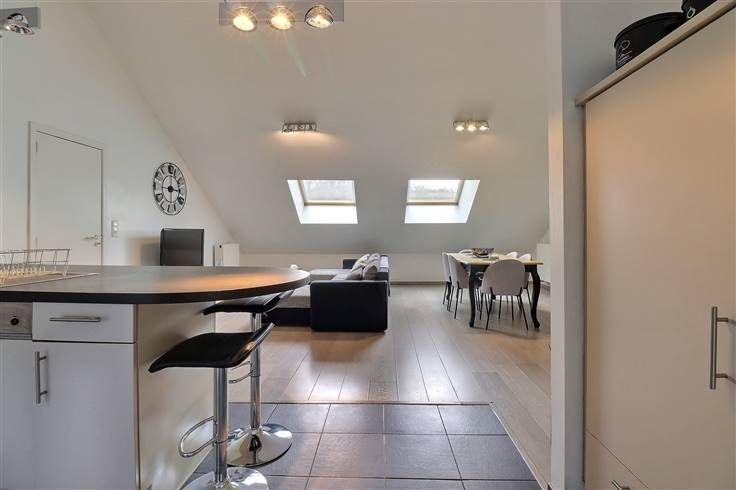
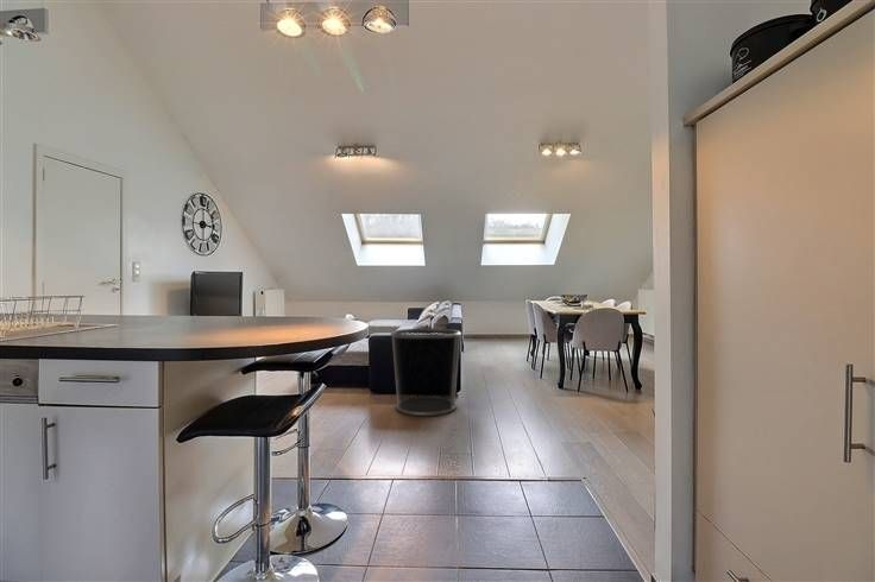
+ waste bin [390,328,462,417]
